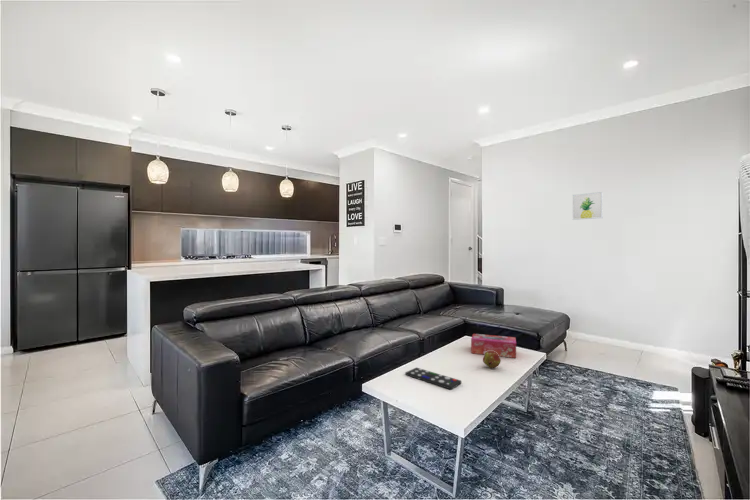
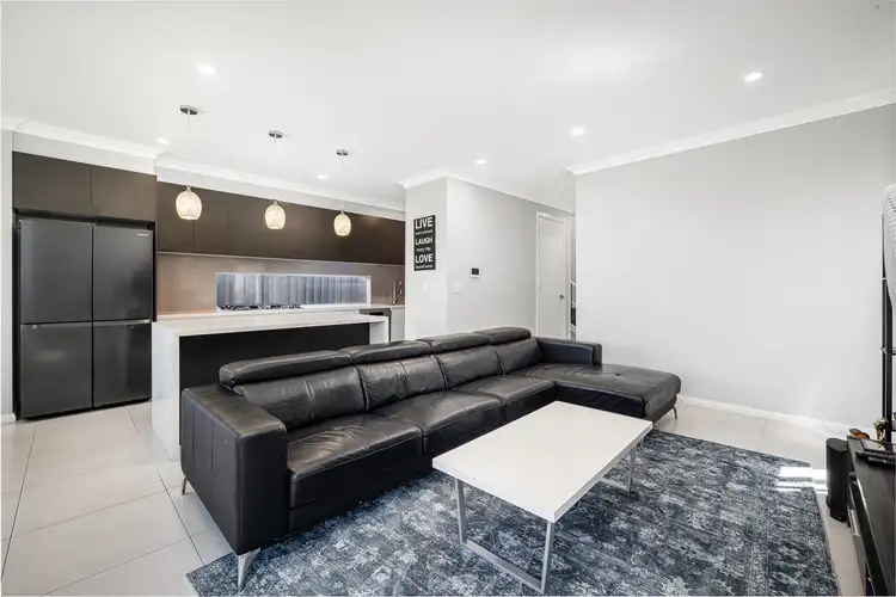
- fruit [482,351,502,369]
- wall art [572,191,604,221]
- tissue box [470,333,517,359]
- remote control [404,366,462,390]
